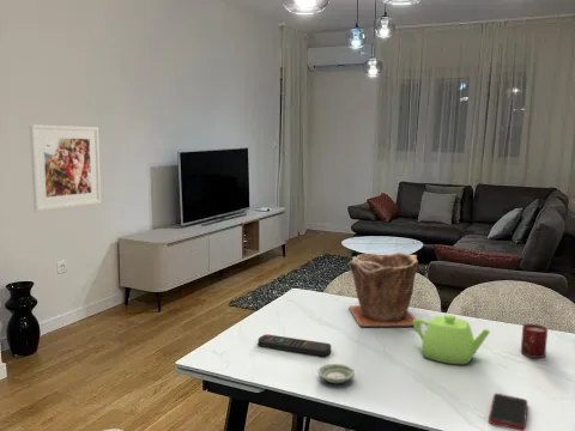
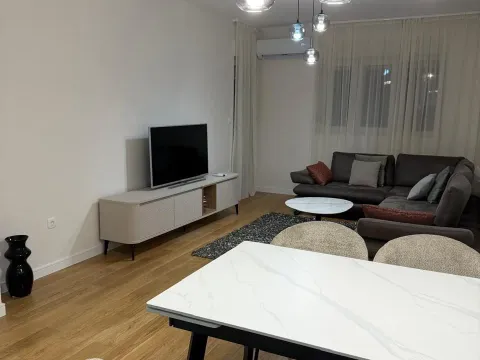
- plant pot [347,251,419,328]
- saucer [317,363,356,384]
- remote control [256,333,332,357]
- cup [520,323,549,359]
- cell phone [488,393,528,431]
- teapot [413,314,491,365]
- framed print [29,123,102,212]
